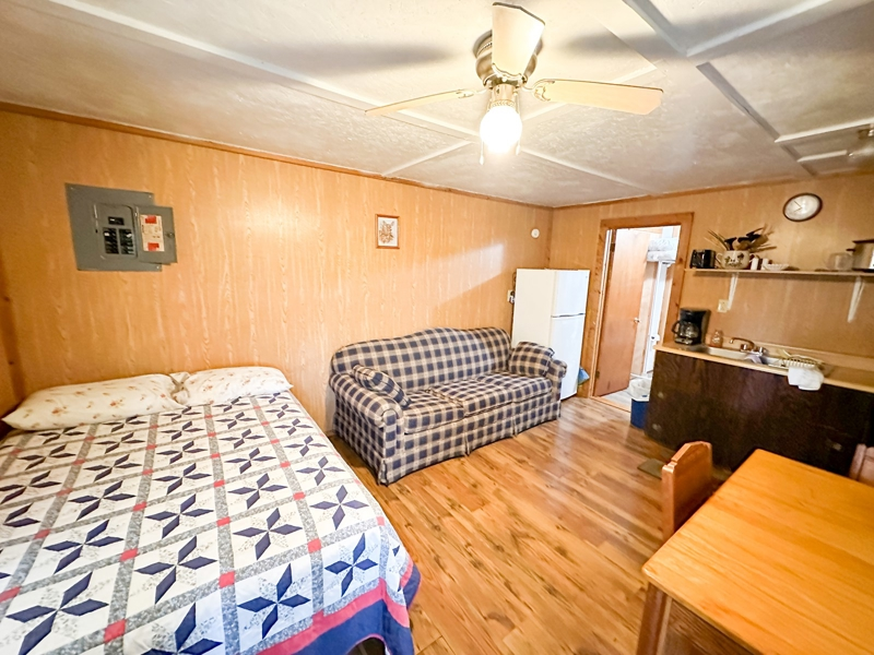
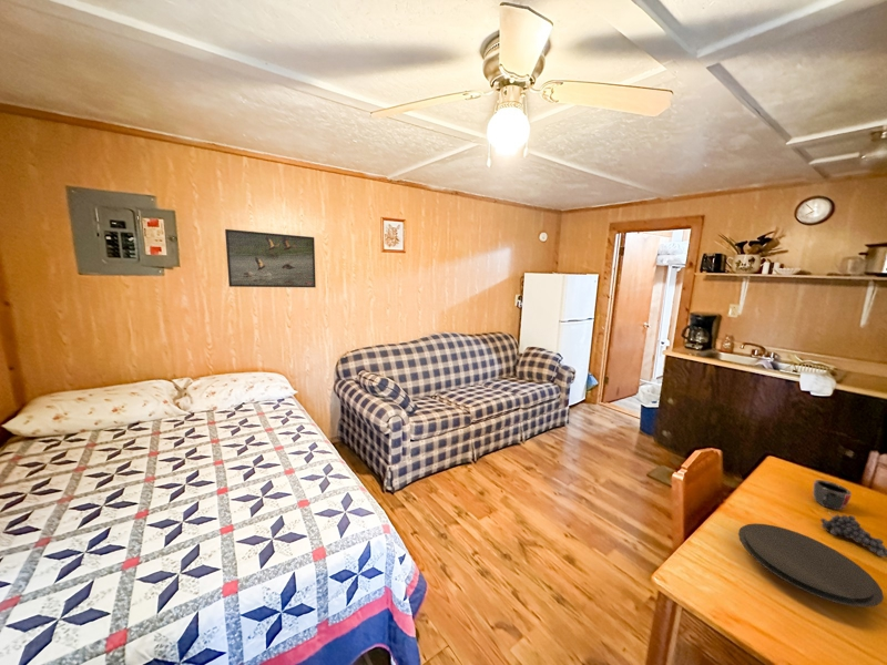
+ plate [737,522,885,608]
+ fruit [819,511,887,559]
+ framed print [224,228,317,288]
+ mug [812,479,853,511]
